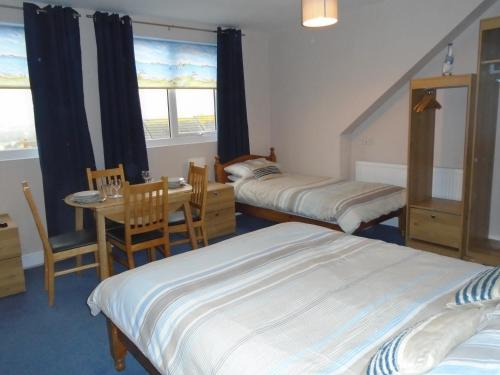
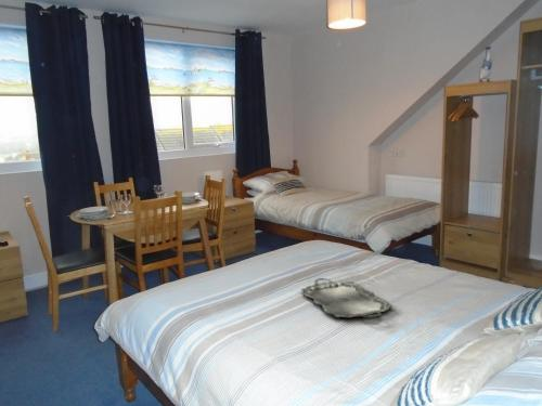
+ serving tray [300,277,393,318]
